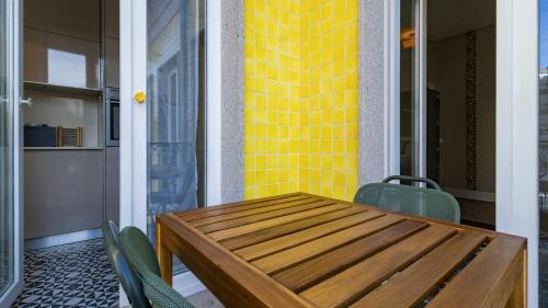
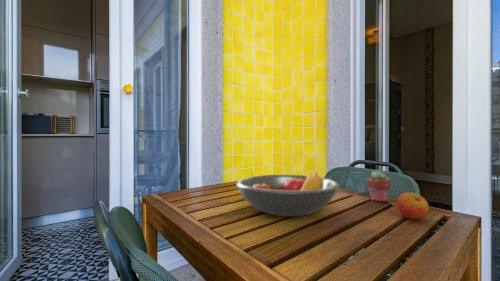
+ apple [395,191,430,220]
+ fruit bowl [235,171,340,217]
+ potted succulent [365,169,393,203]
